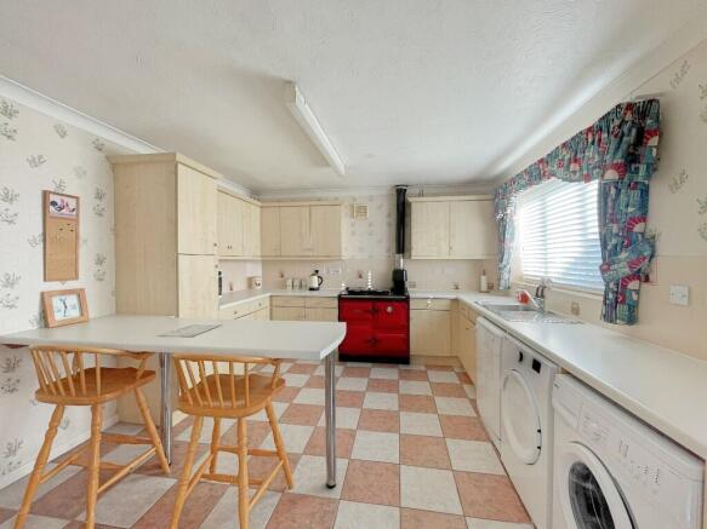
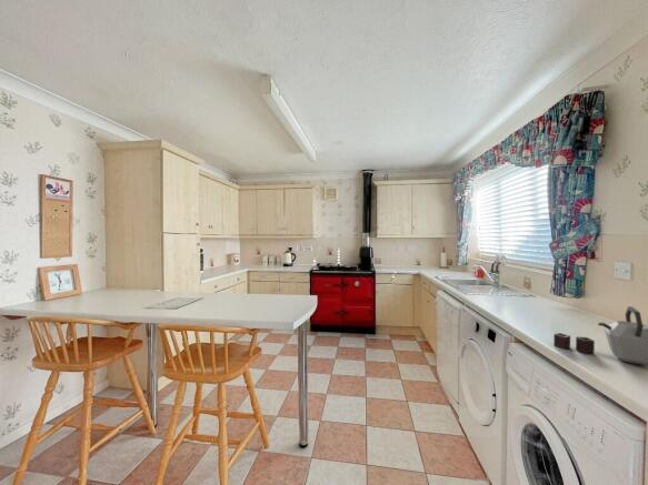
+ kettle [552,305,648,366]
